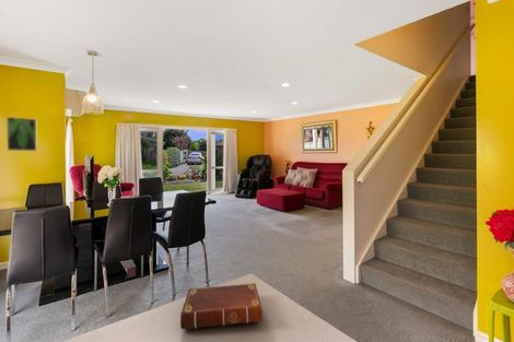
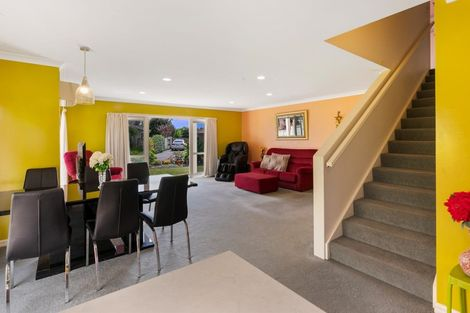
- book [179,282,264,330]
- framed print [5,116,38,152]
